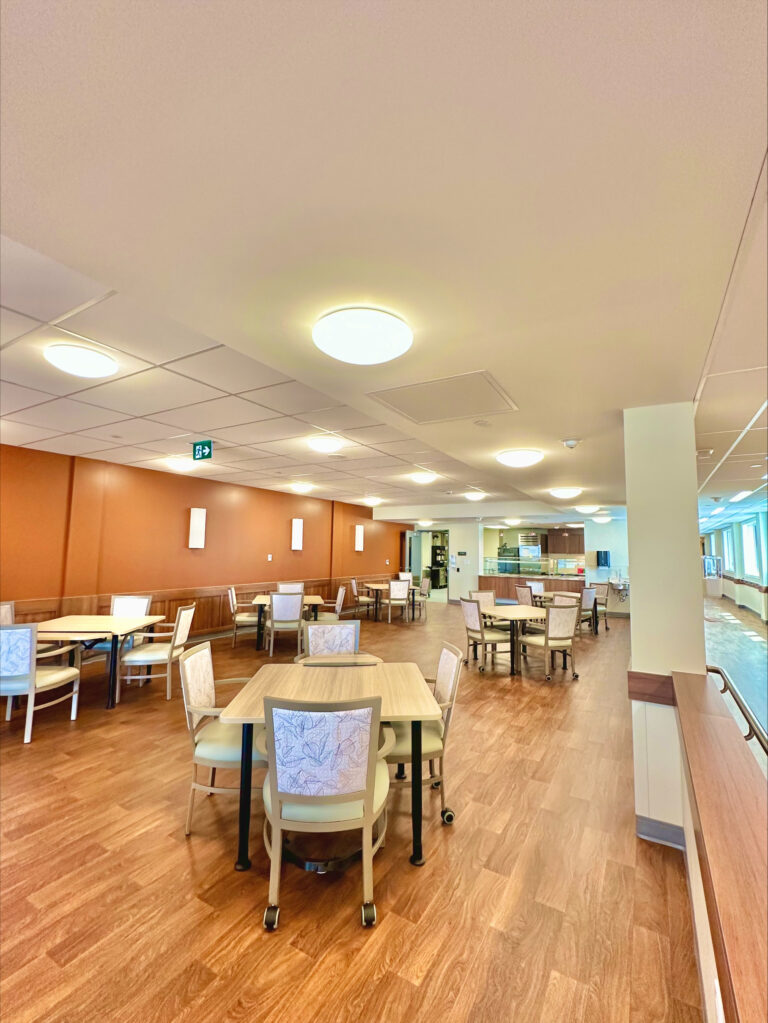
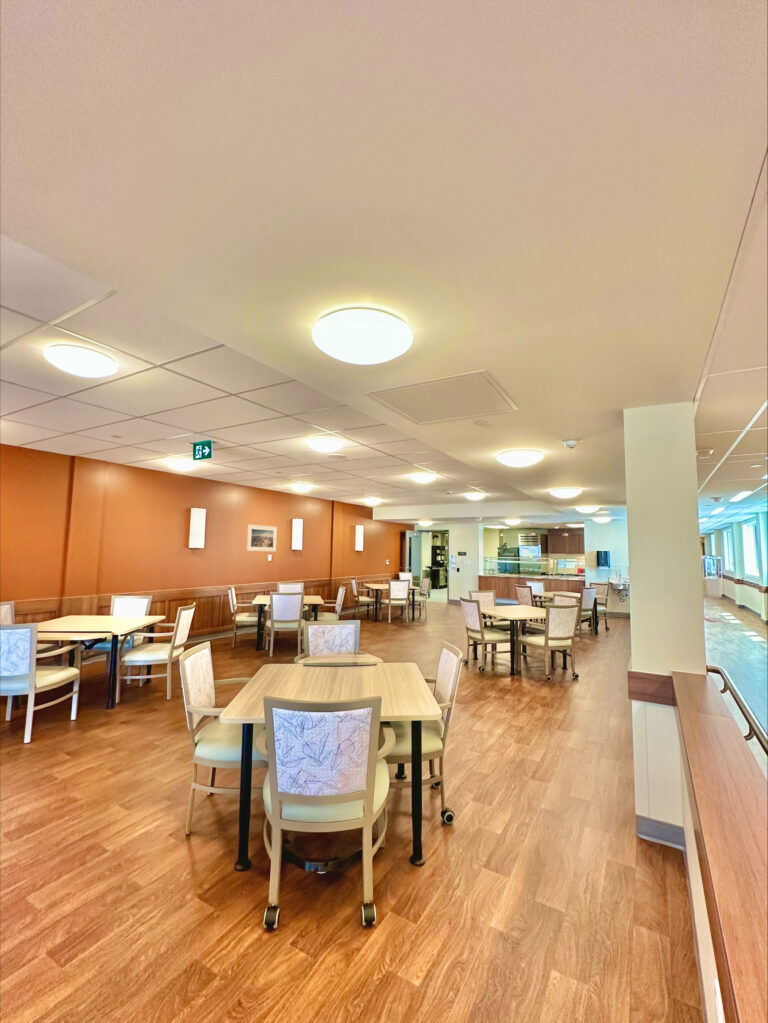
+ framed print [246,524,278,552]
